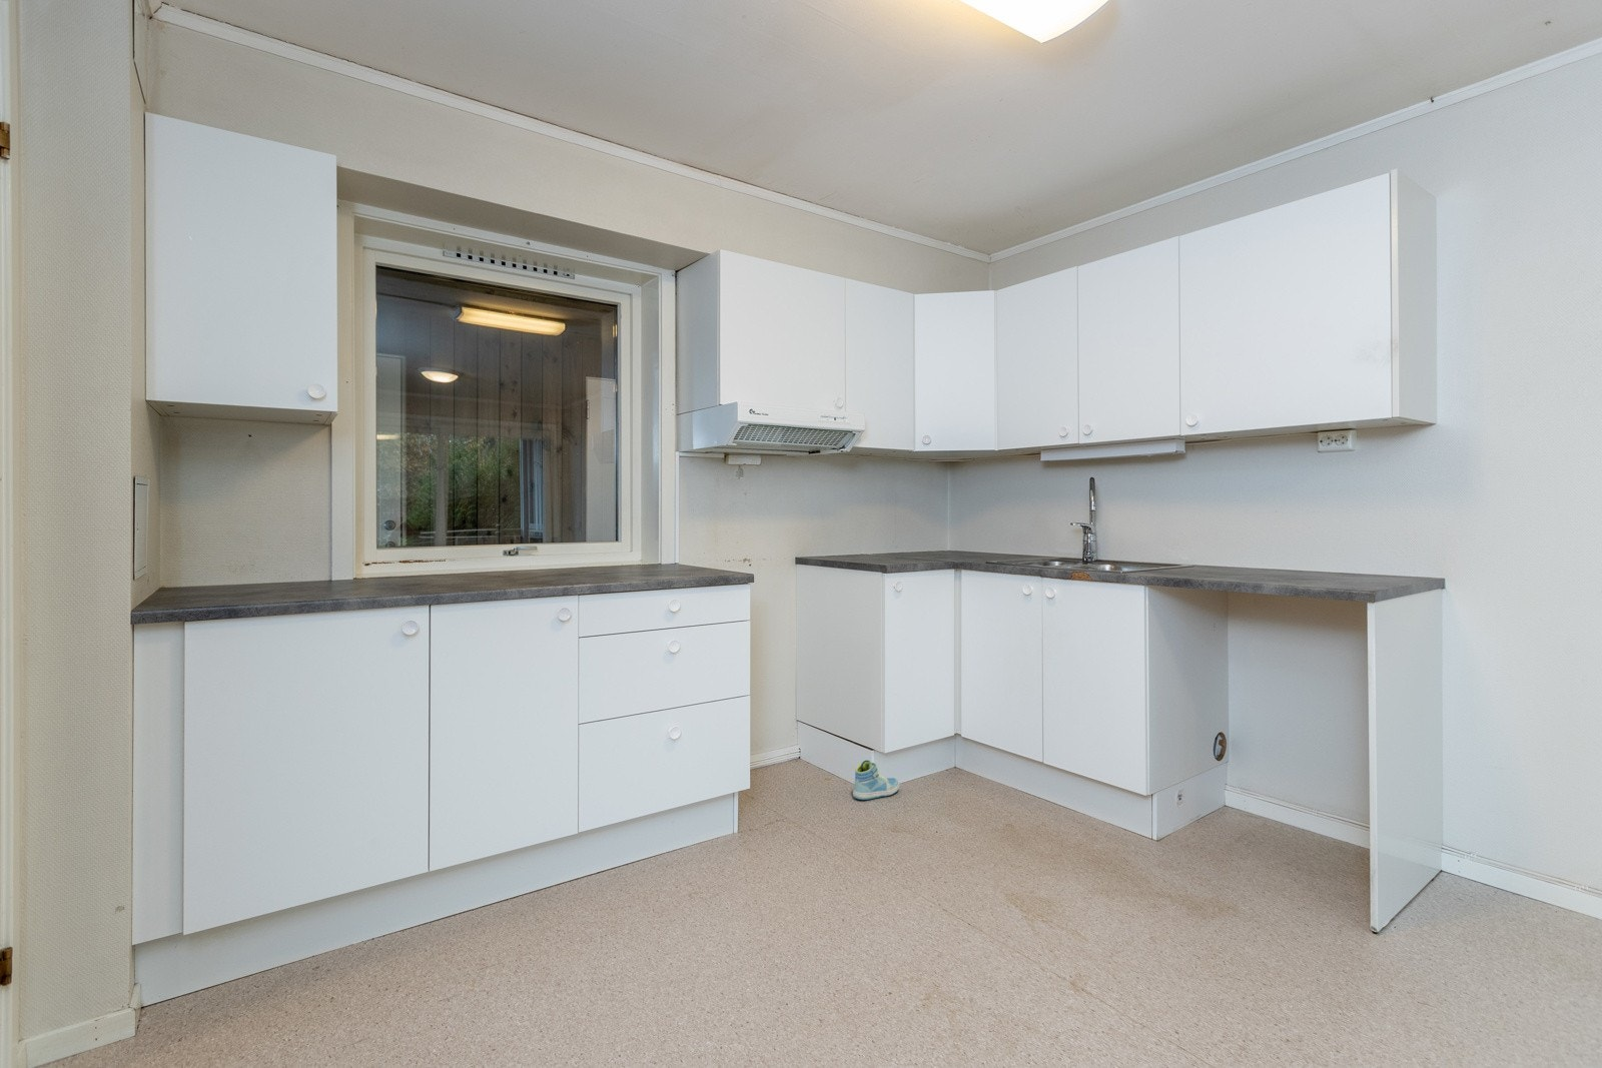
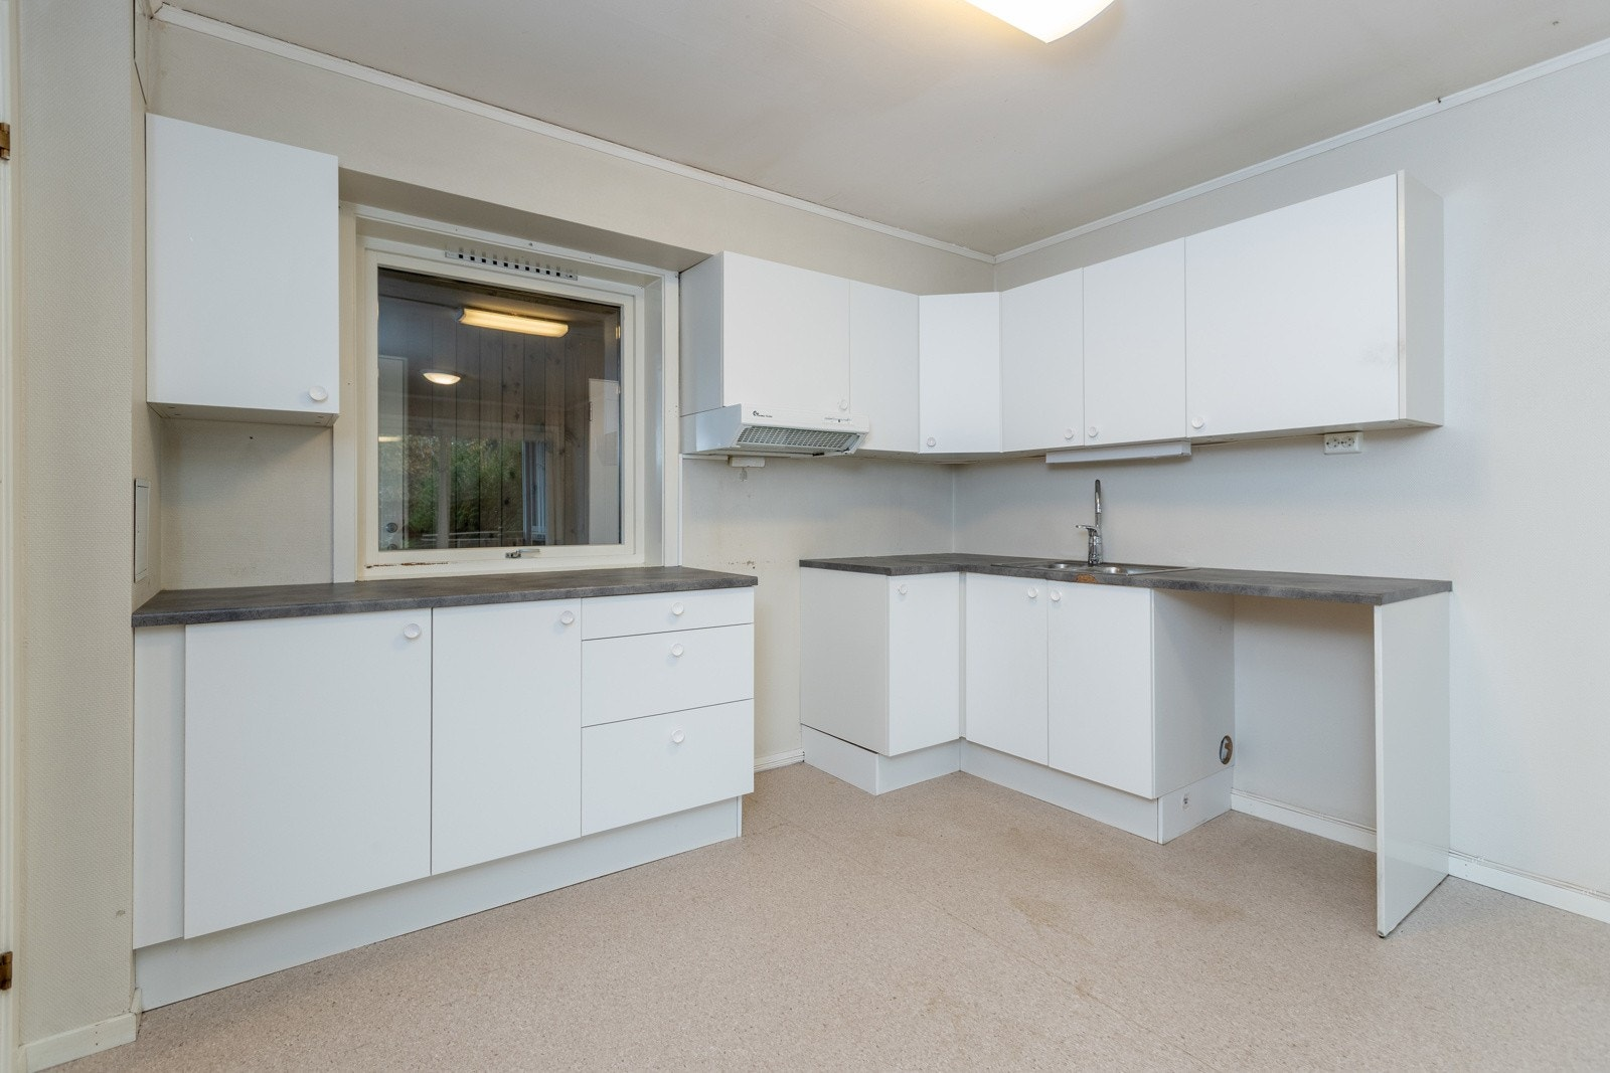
- sneaker [852,759,900,801]
